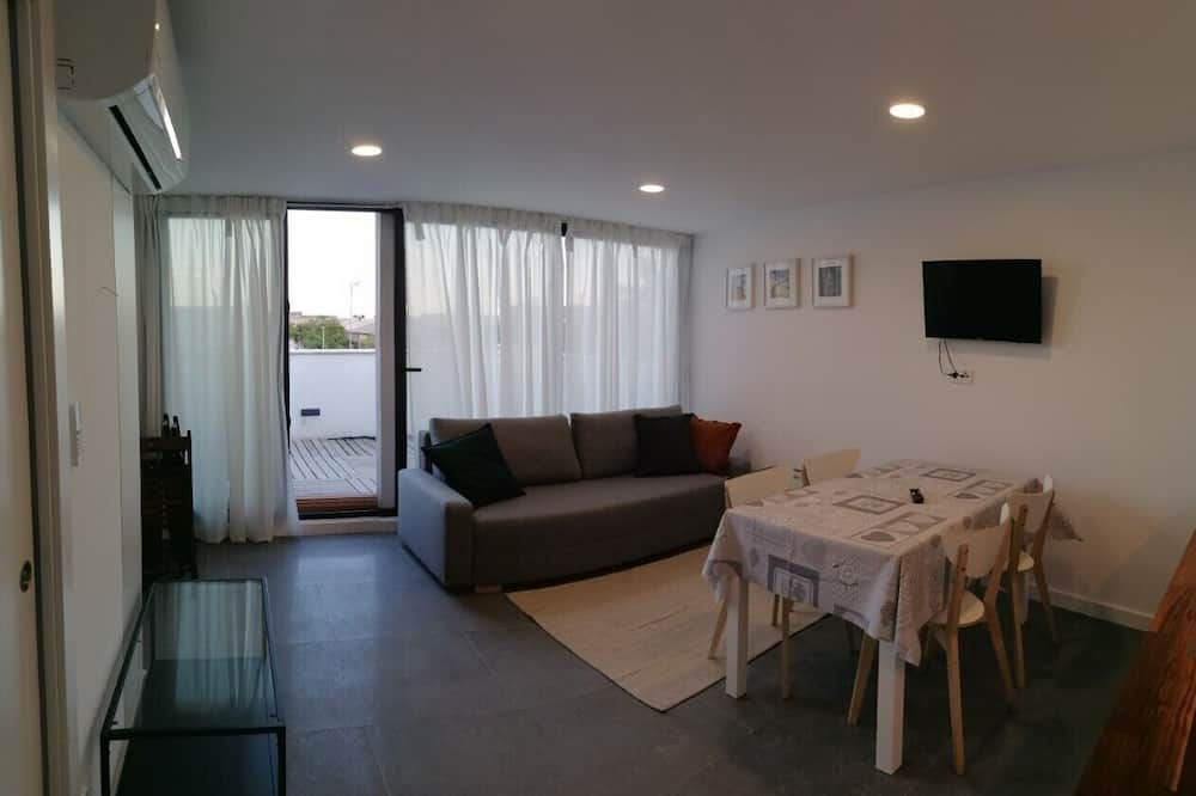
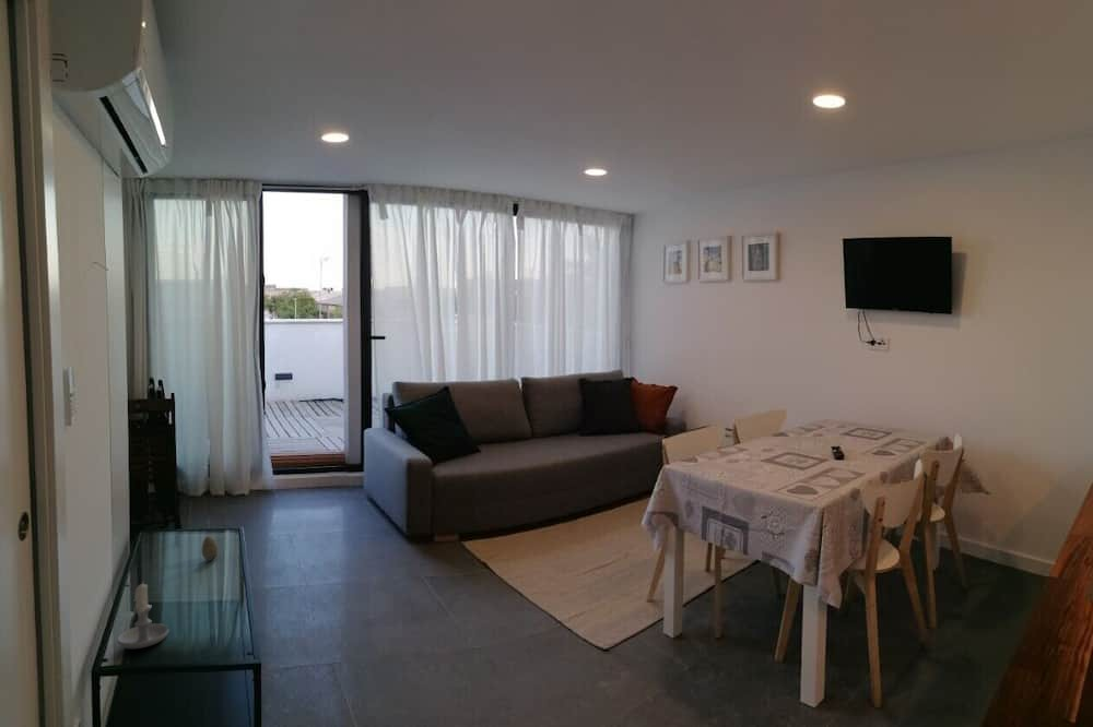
+ decorative egg [200,535,220,562]
+ candle [116,581,169,649]
